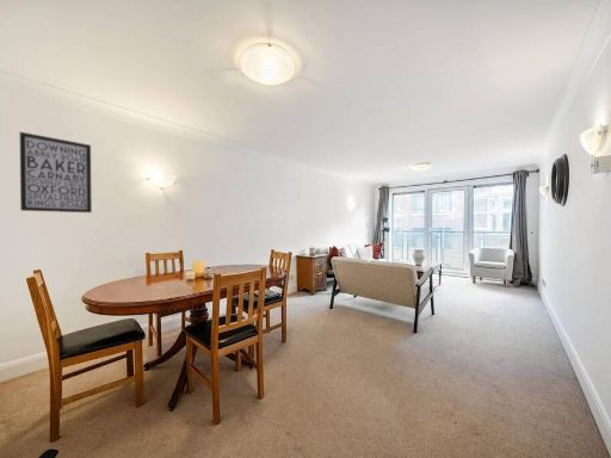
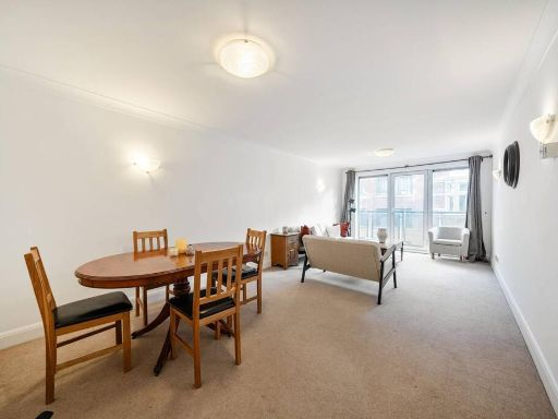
- wall art [19,131,93,213]
